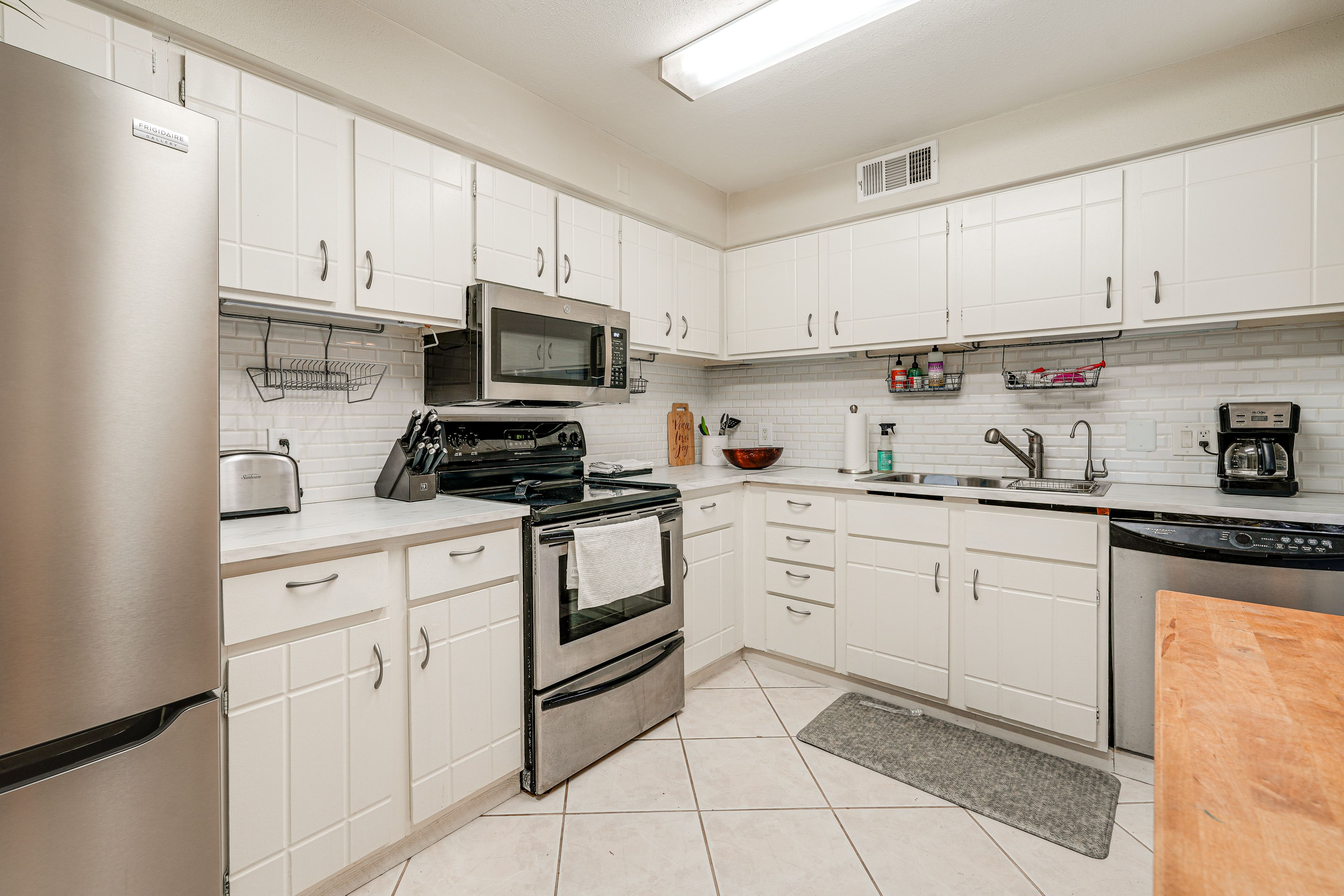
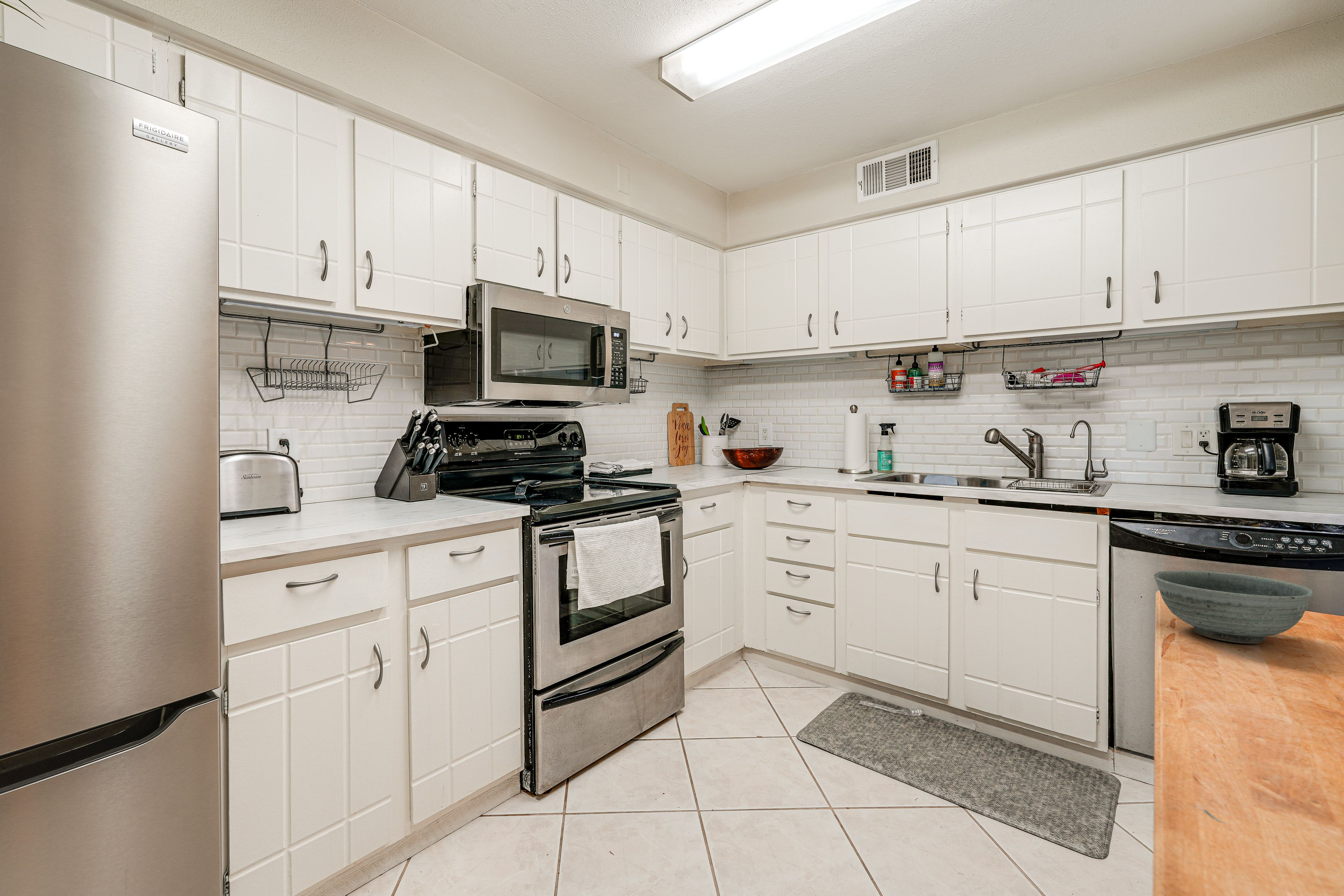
+ bowl [1153,570,1314,644]
